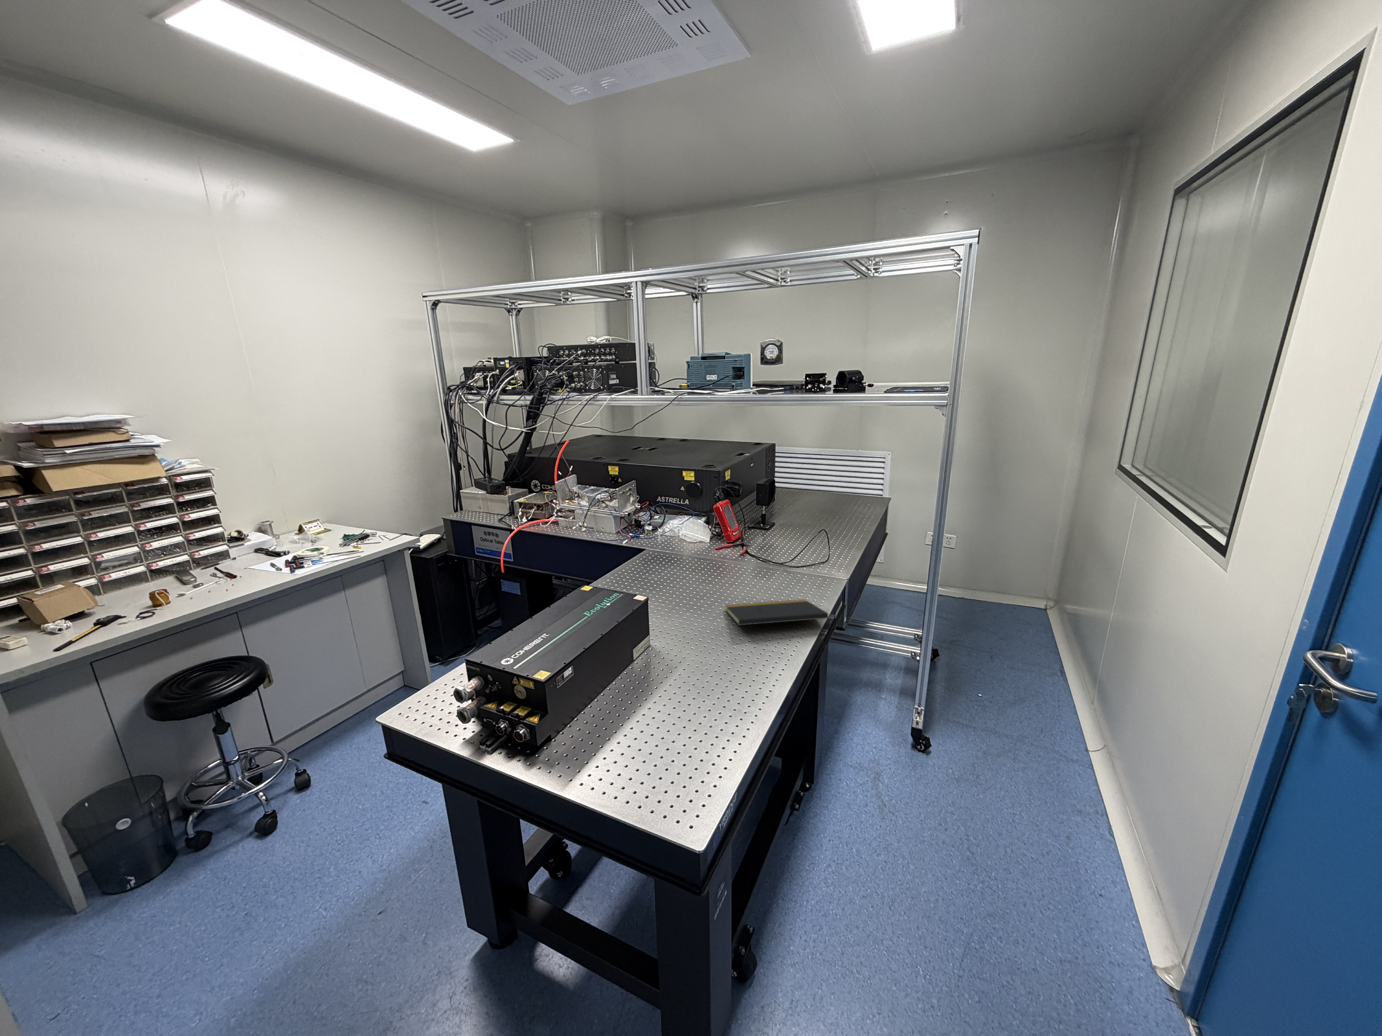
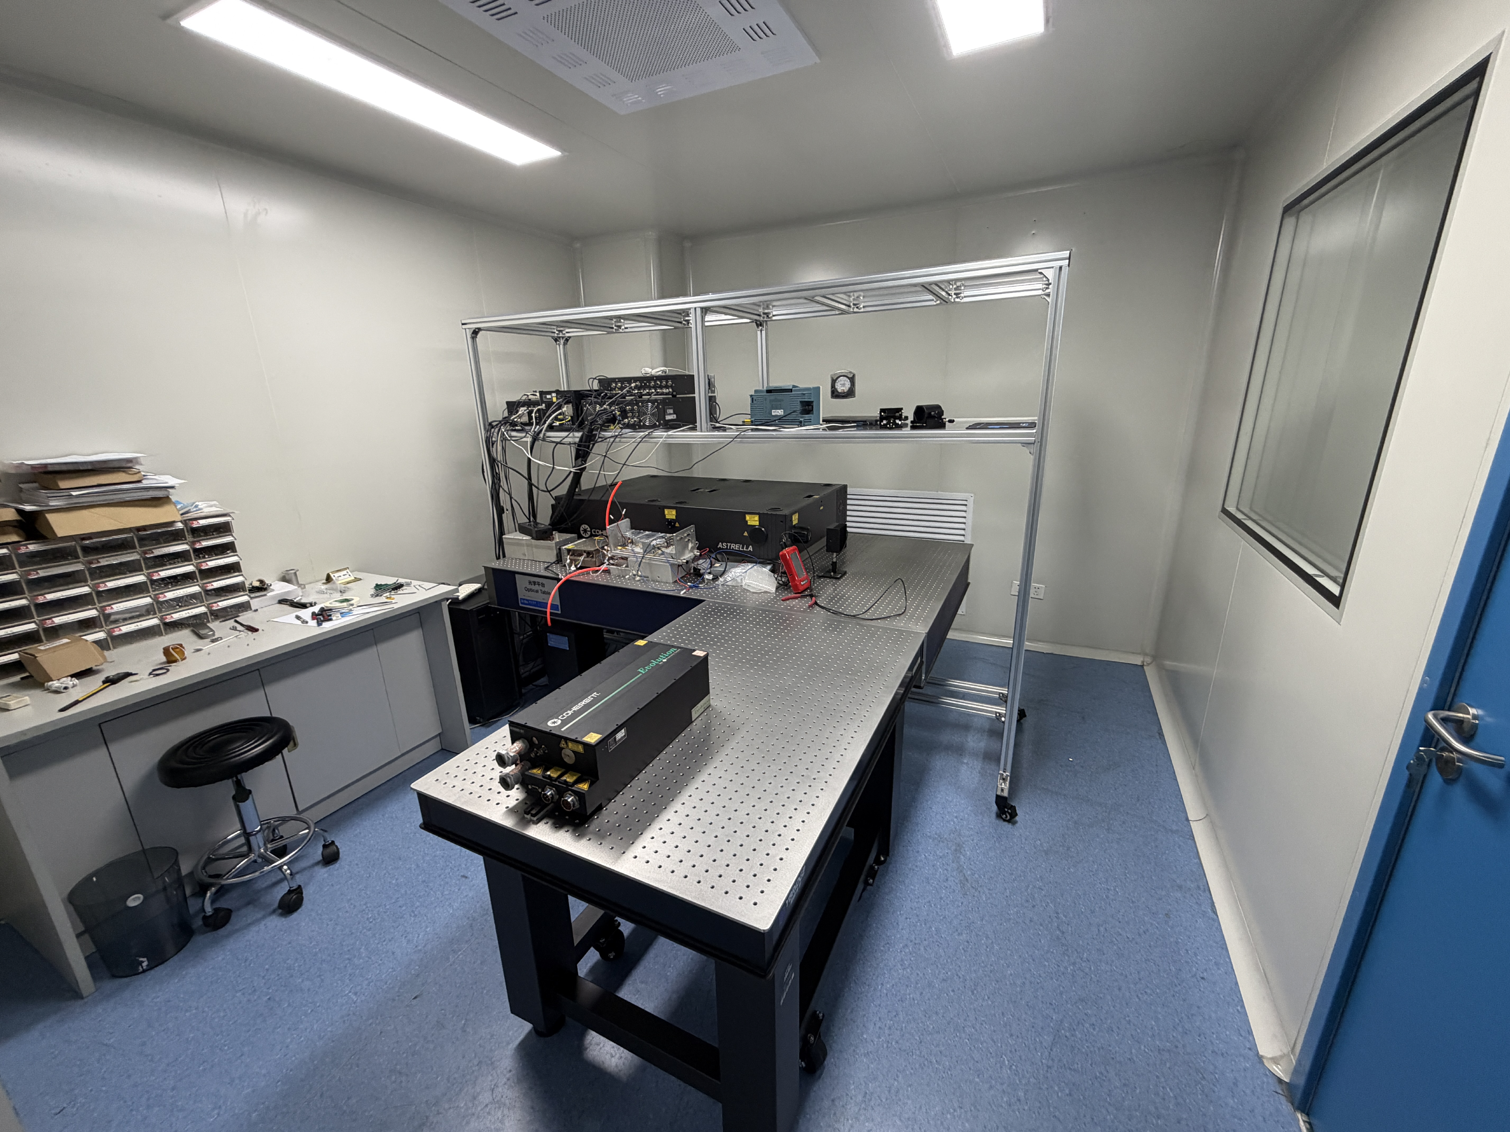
- notepad [725,599,830,630]
